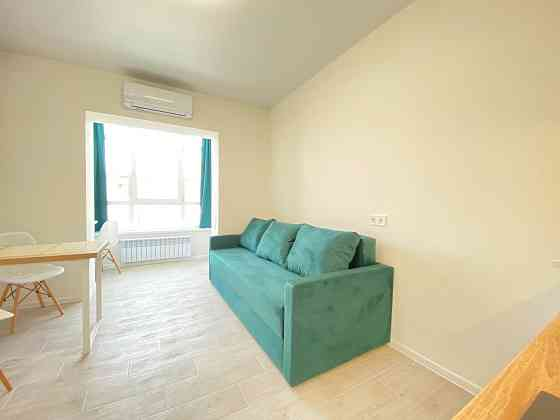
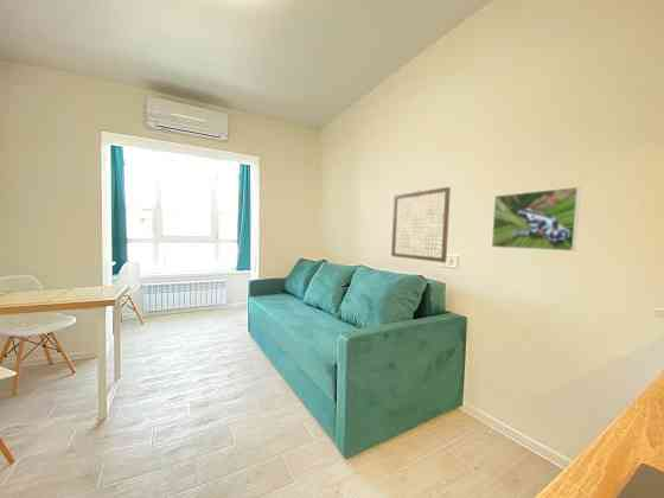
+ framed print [491,185,582,253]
+ wall art [390,186,452,263]
